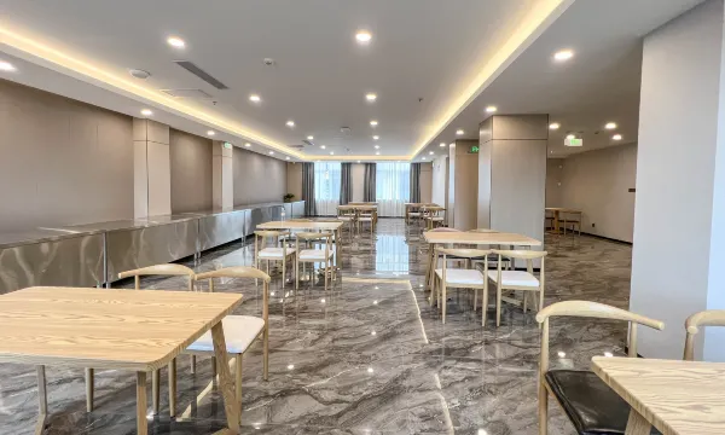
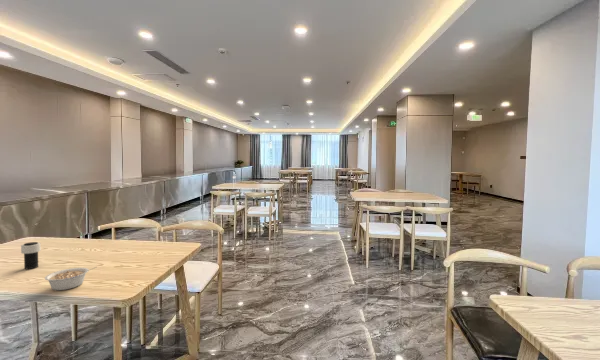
+ cup [20,241,42,270]
+ legume [44,266,97,291]
